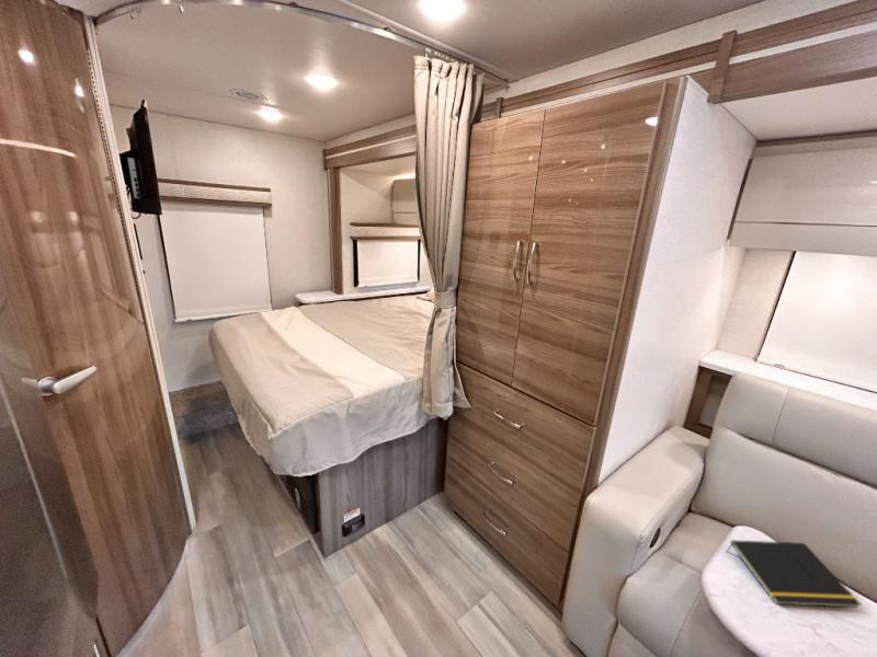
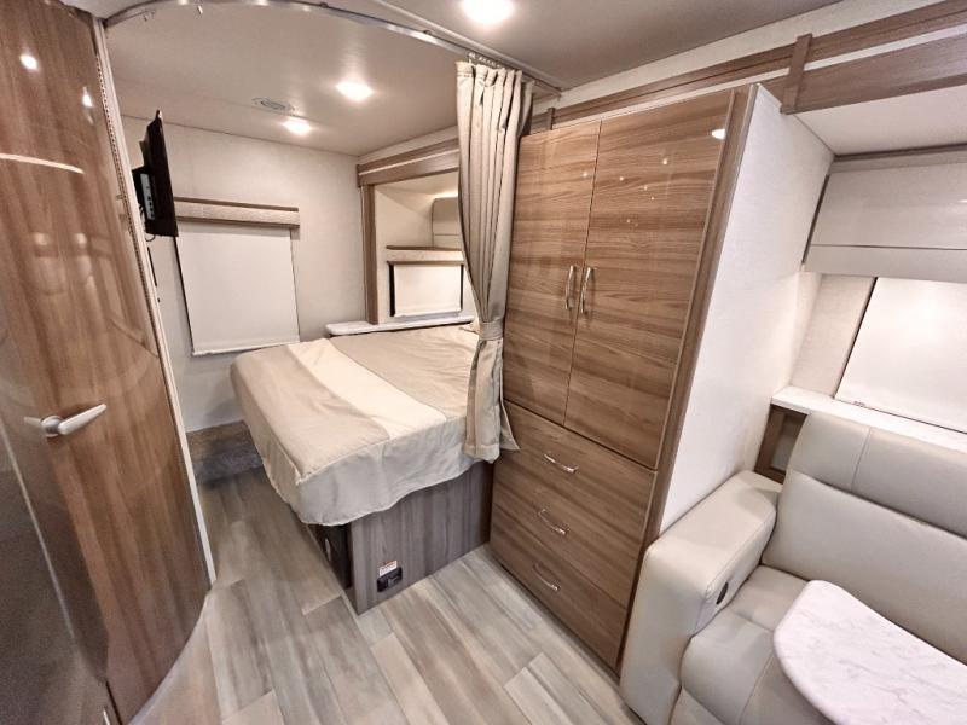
- notepad [725,539,862,609]
